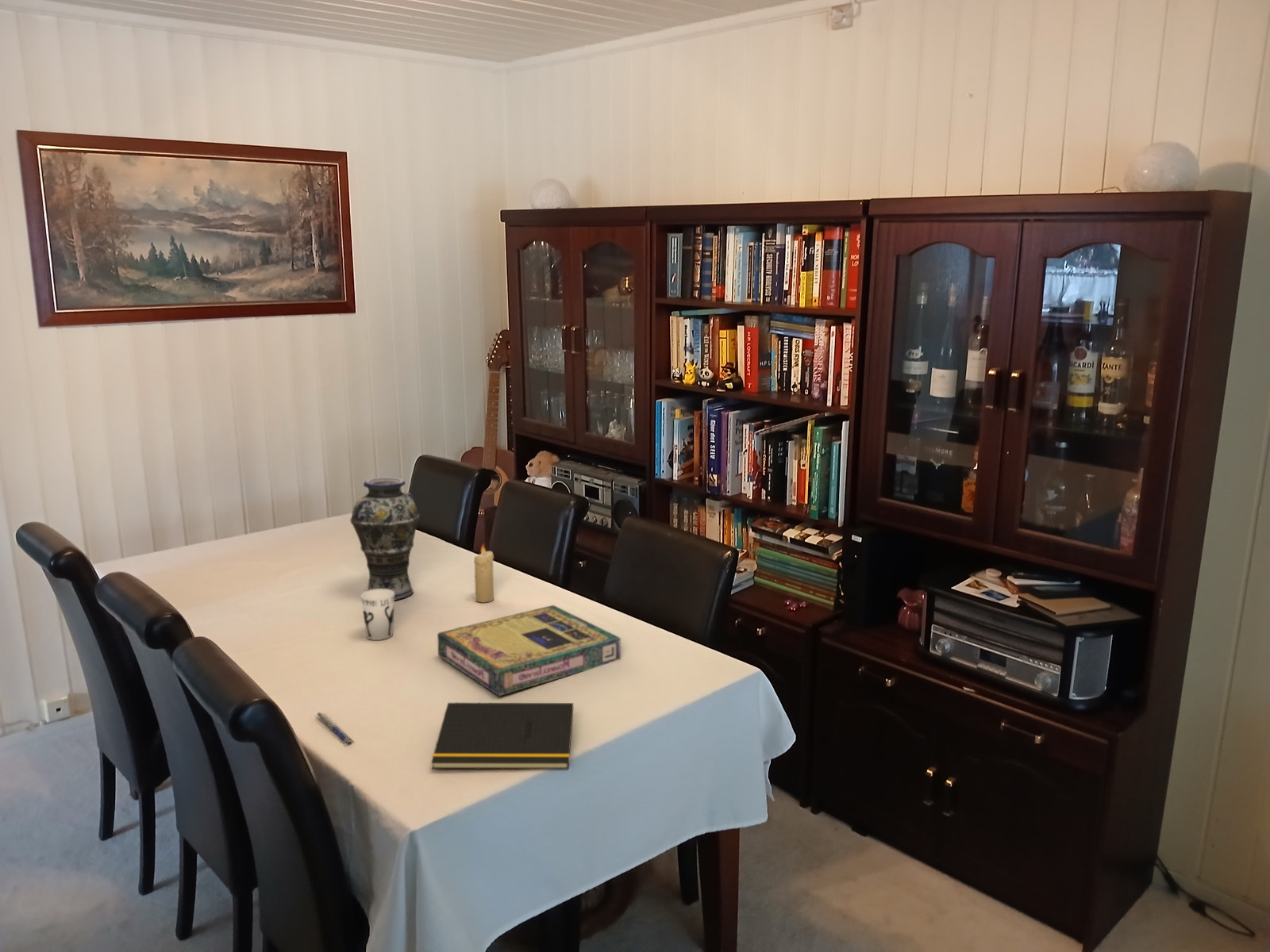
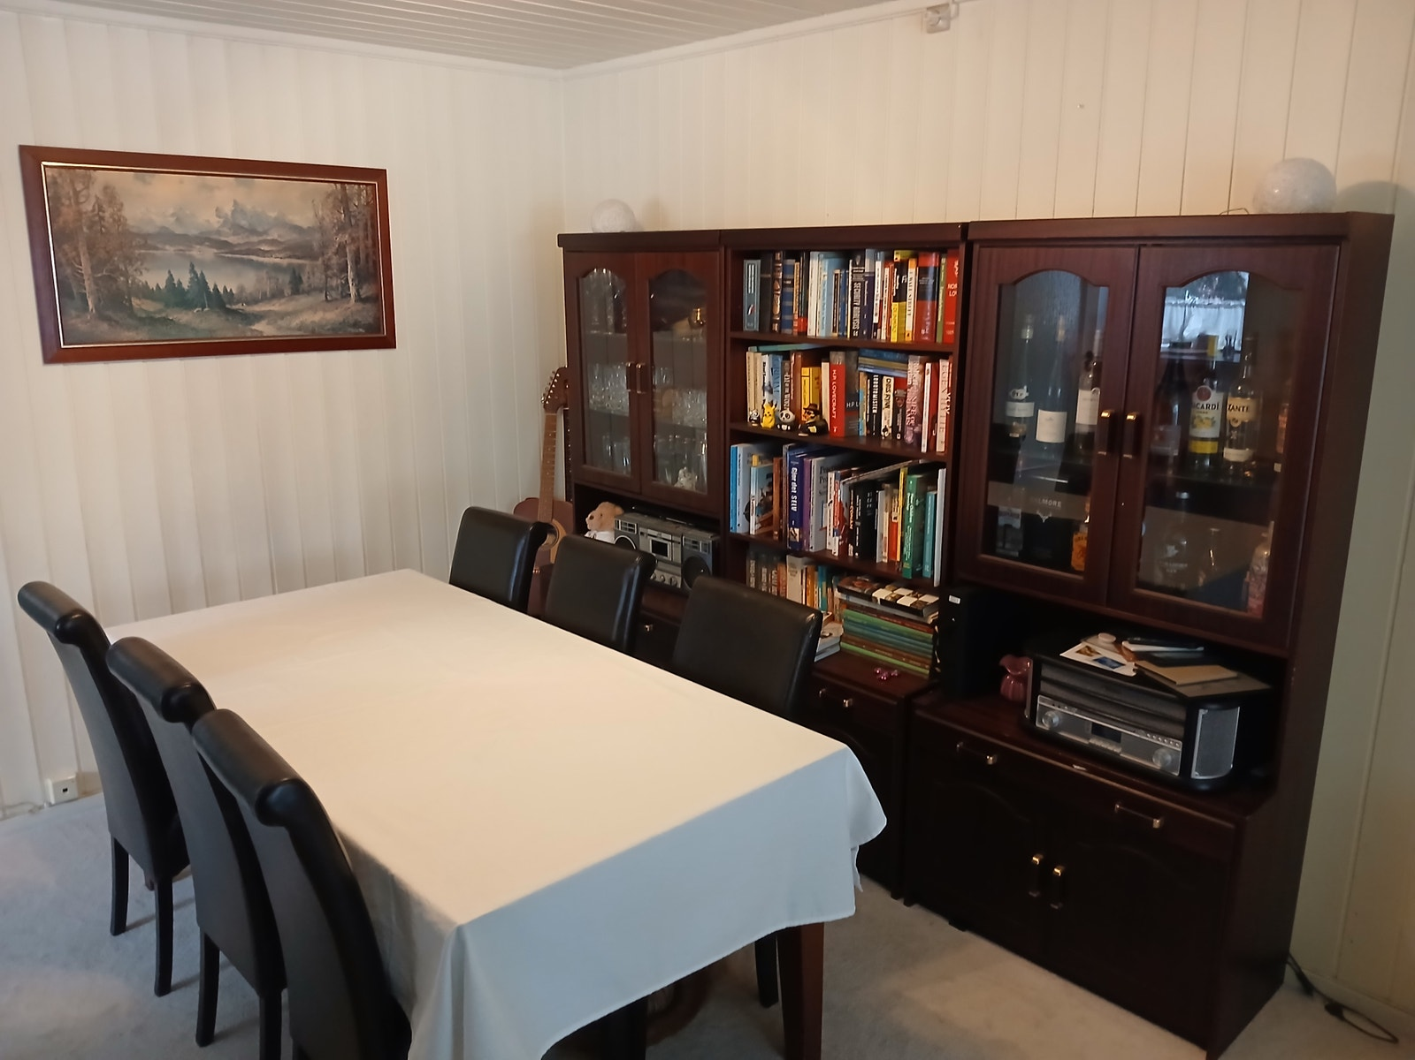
- cup [360,589,395,641]
- video game box [437,605,622,697]
- candle [473,543,495,603]
- vase [349,476,421,601]
- pen [314,712,356,746]
- notepad [430,702,575,770]
